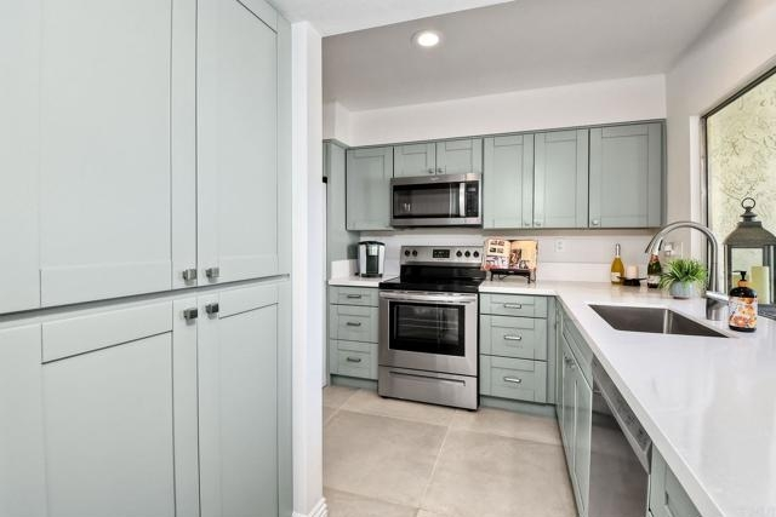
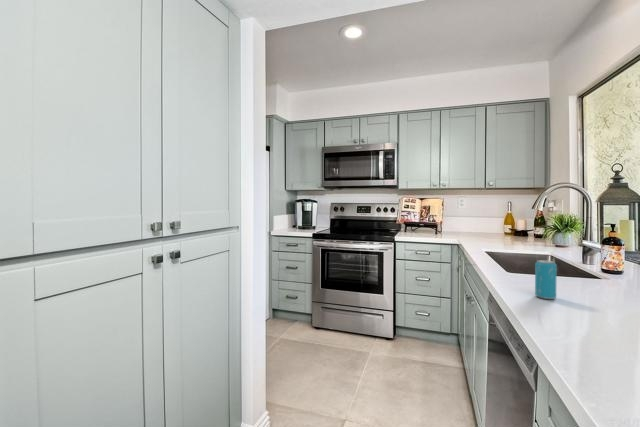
+ beverage can [534,259,558,300]
